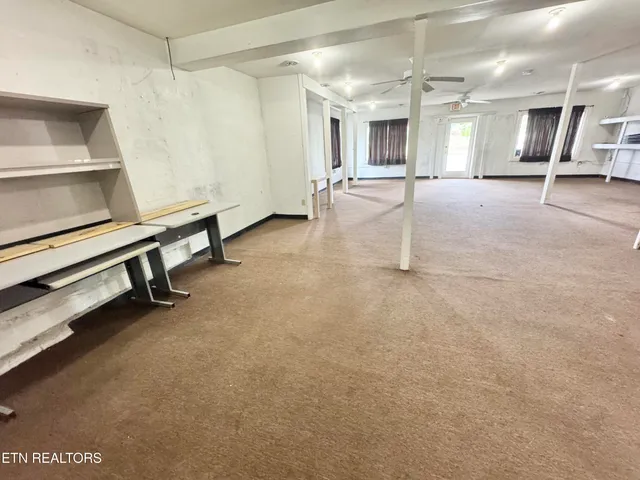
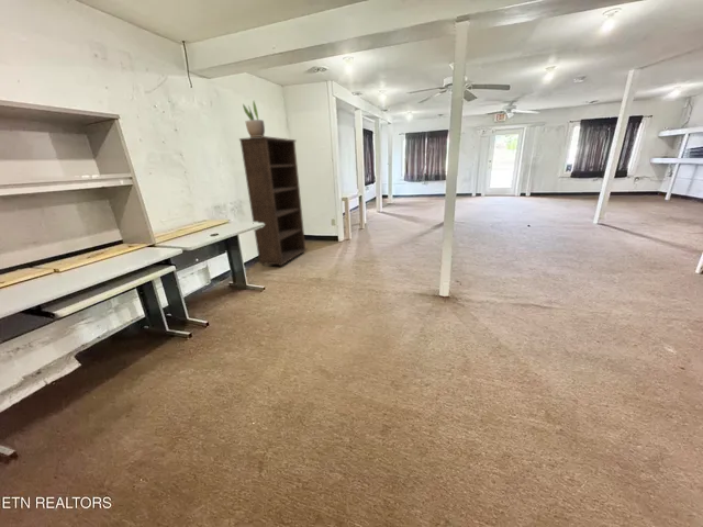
+ potted plant [242,100,266,137]
+ bookcase [238,135,308,268]
